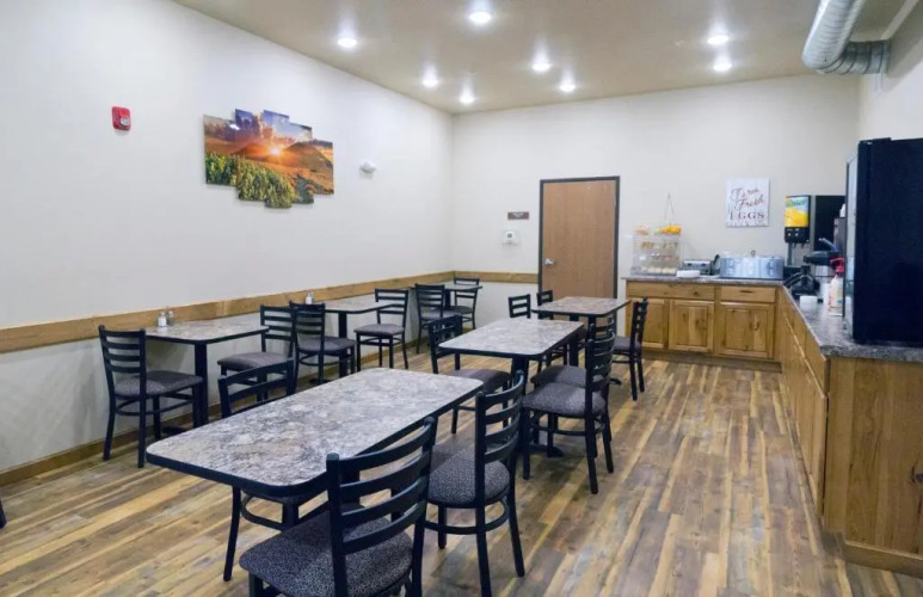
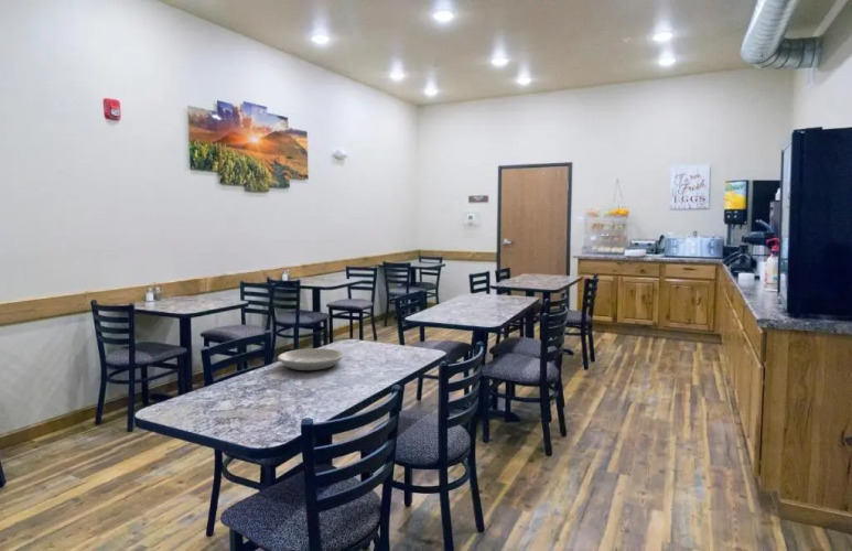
+ plate [277,347,345,371]
